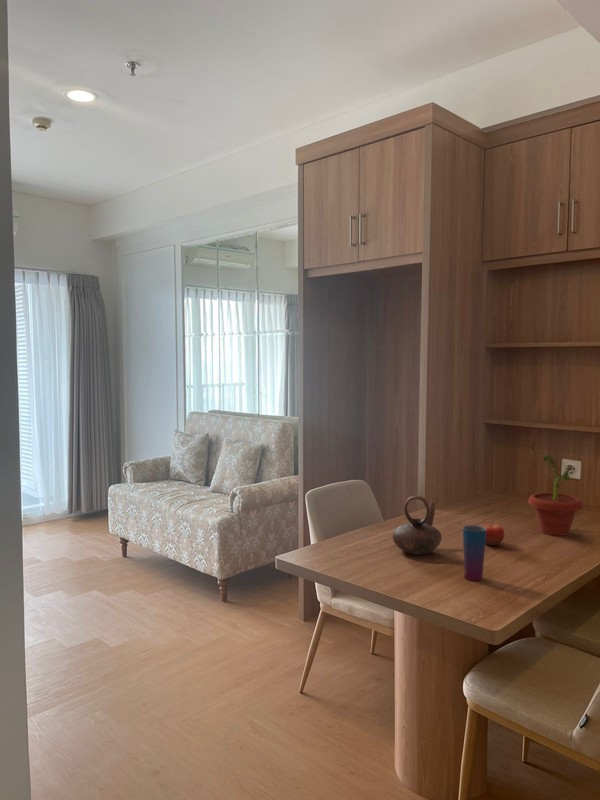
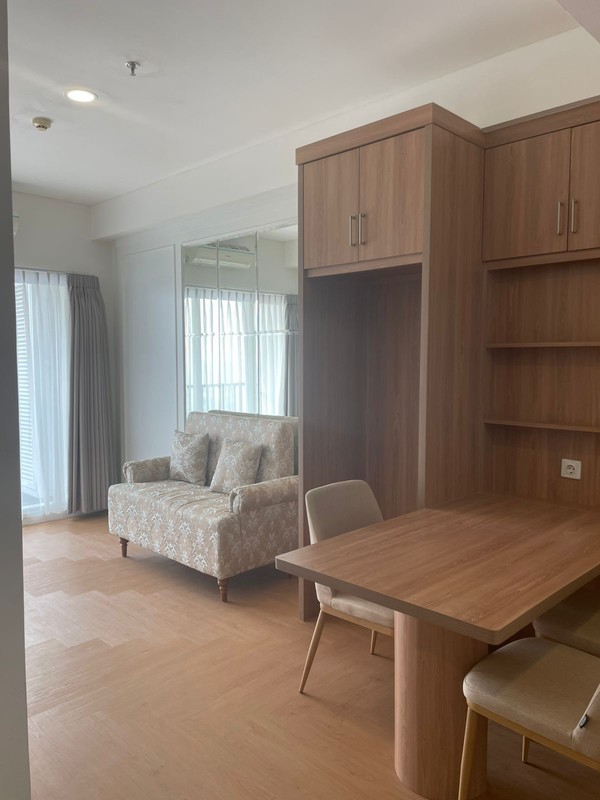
- teapot [392,495,443,555]
- potted plant [527,452,584,537]
- cup [462,524,486,582]
- fruit [481,521,505,546]
